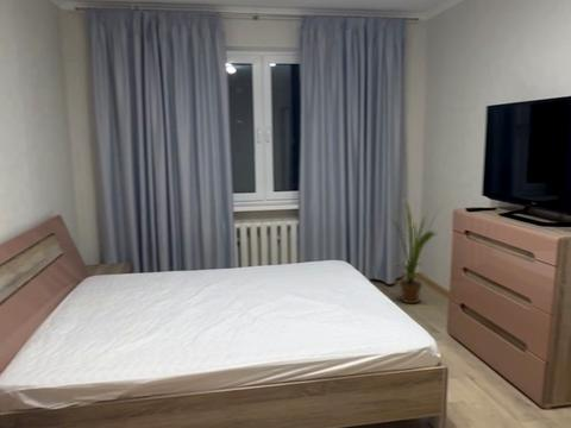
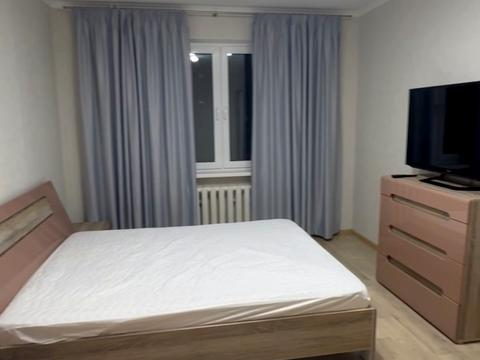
- house plant [385,197,445,304]
